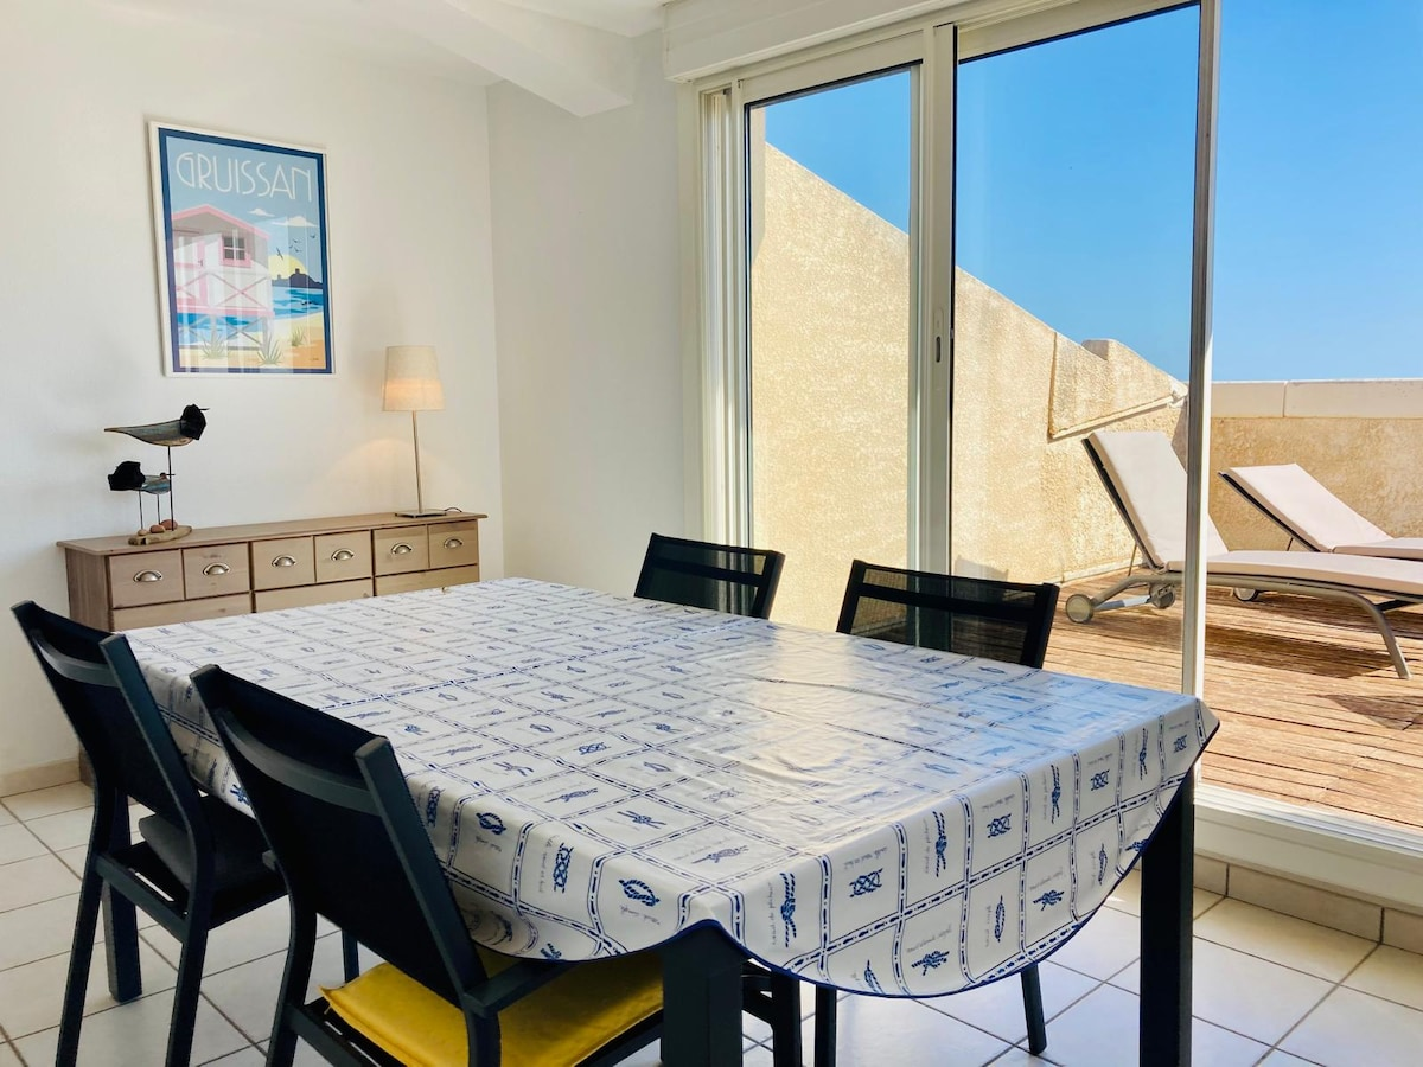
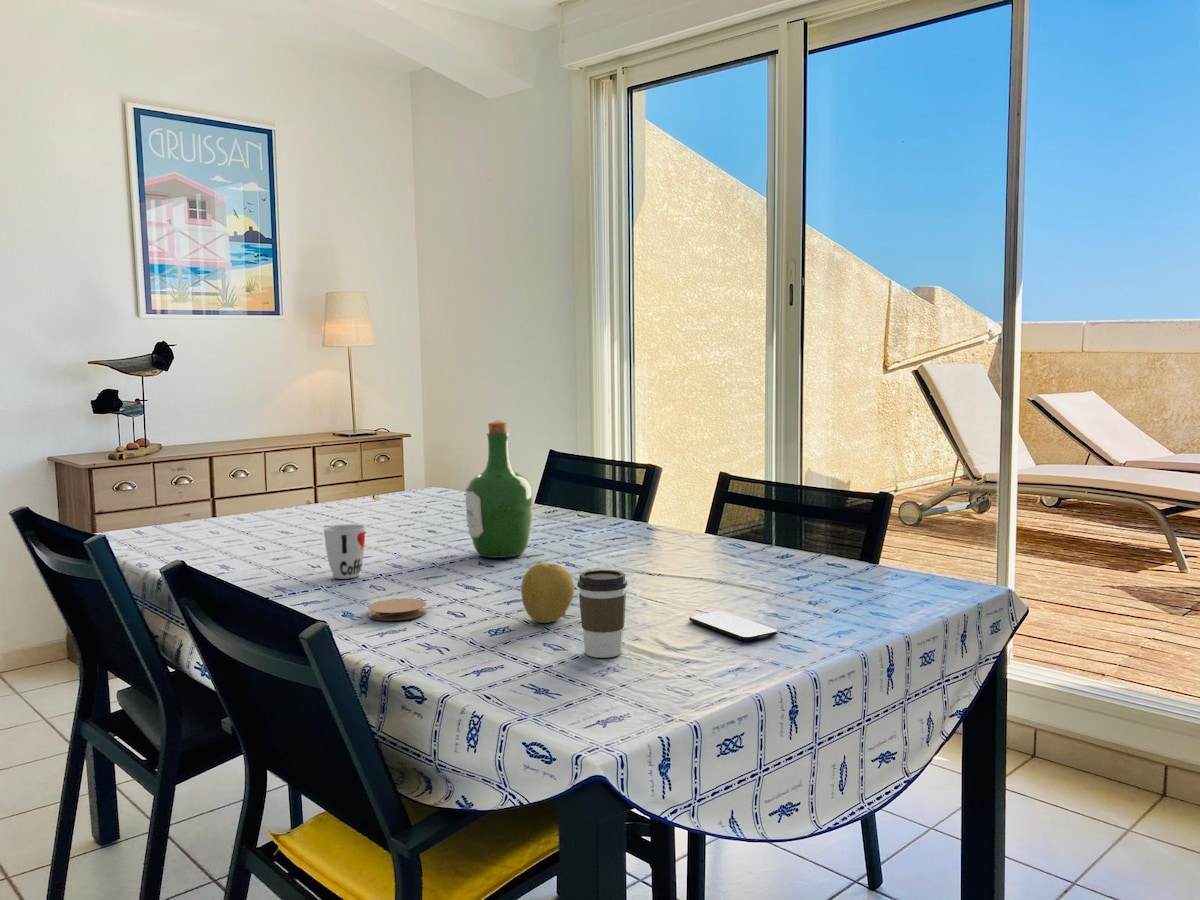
+ coffee cup [576,569,628,659]
+ coaster [367,598,427,622]
+ cup [323,523,366,580]
+ wine bottle [464,419,533,559]
+ smartphone [688,610,779,642]
+ fruit [520,562,575,624]
